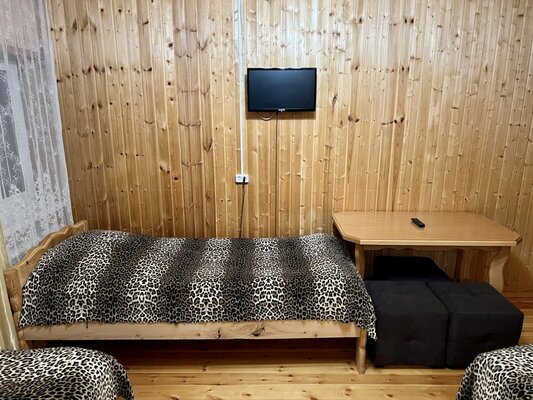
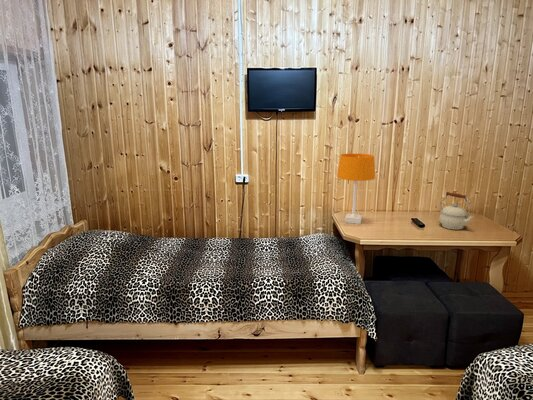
+ kettle [438,191,475,231]
+ desk lamp [336,153,376,225]
